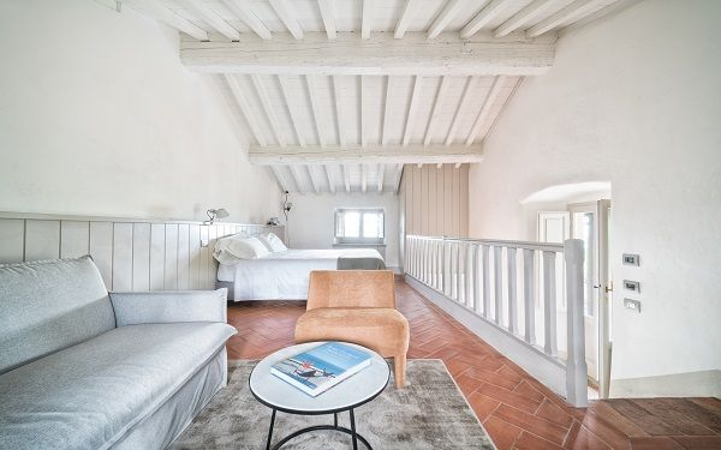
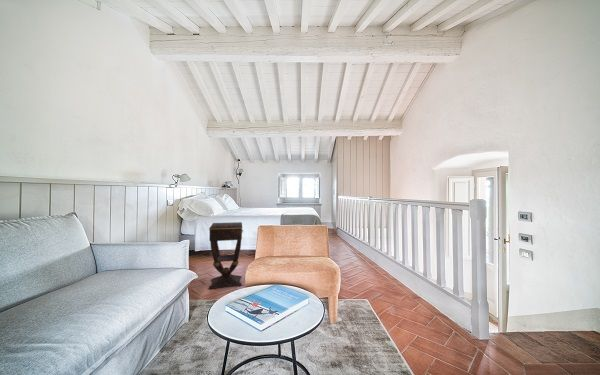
+ side table [208,221,244,290]
